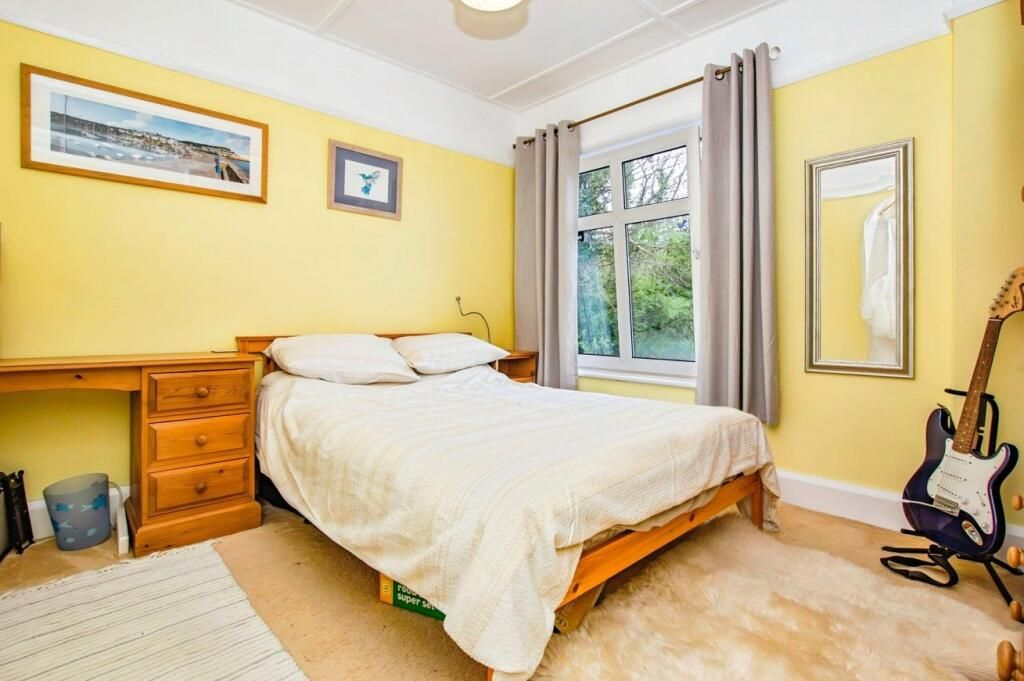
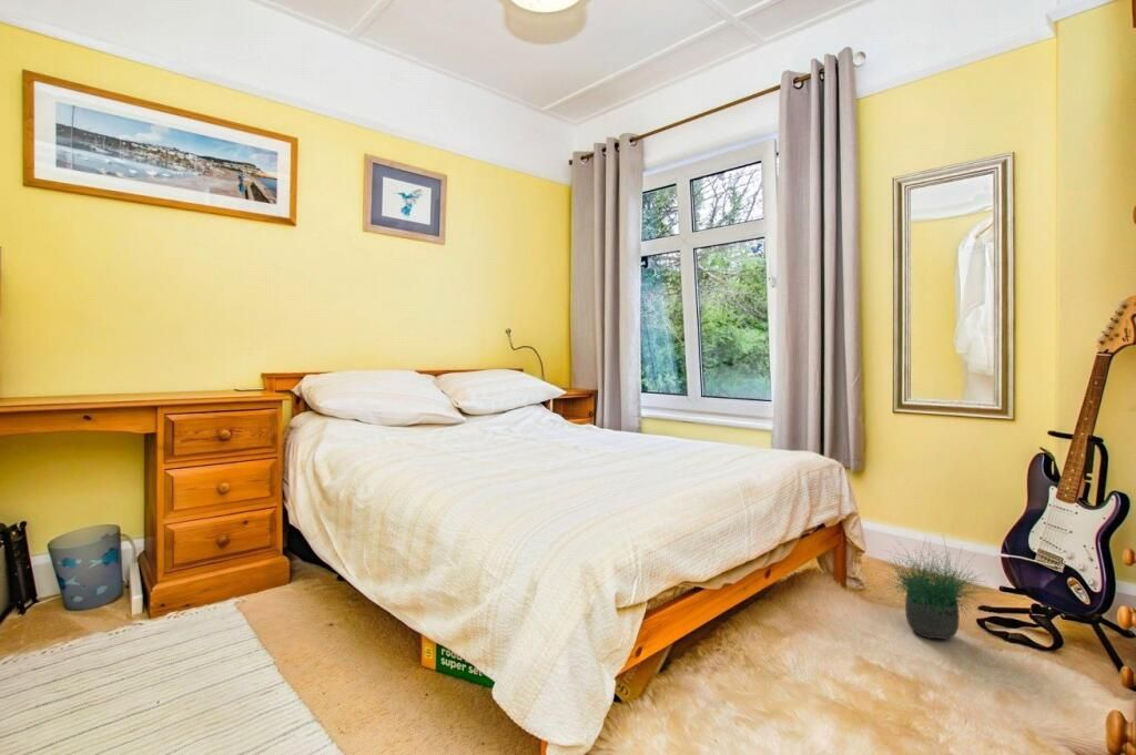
+ potted plant [876,532,994,641]
